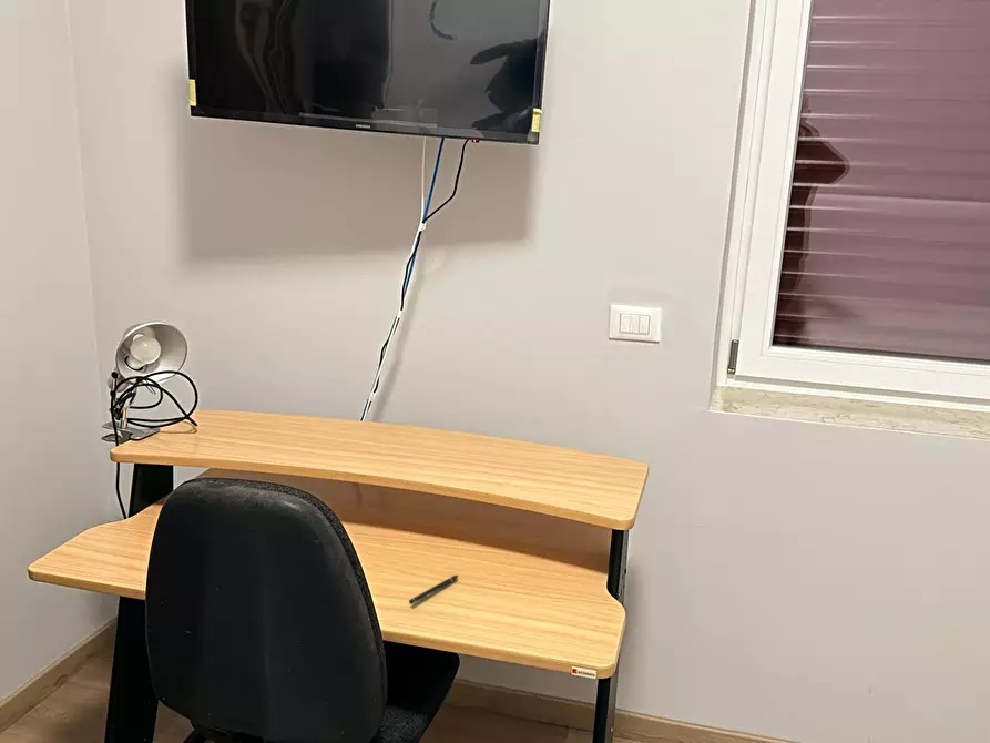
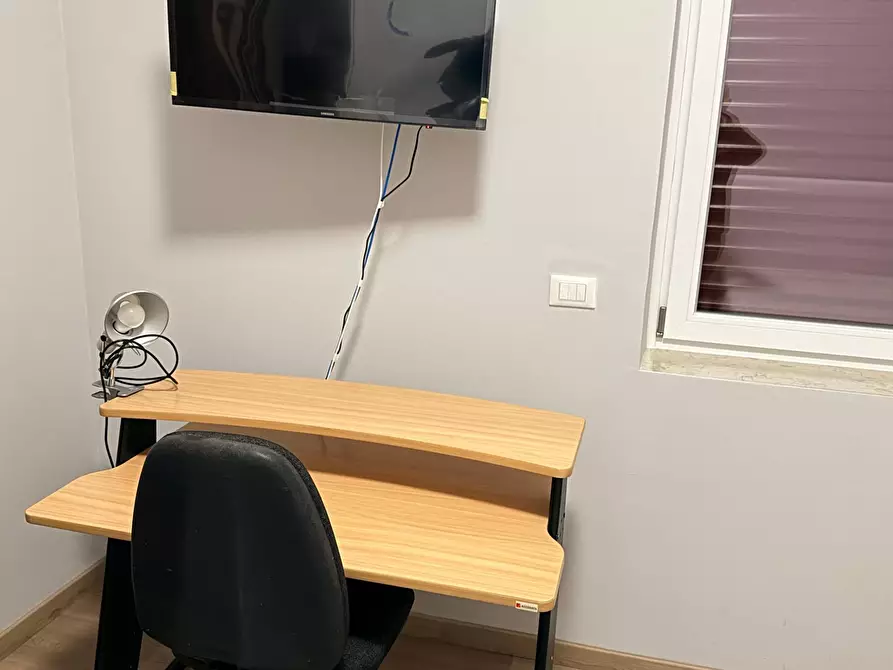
- pen [408,574,459,605]
